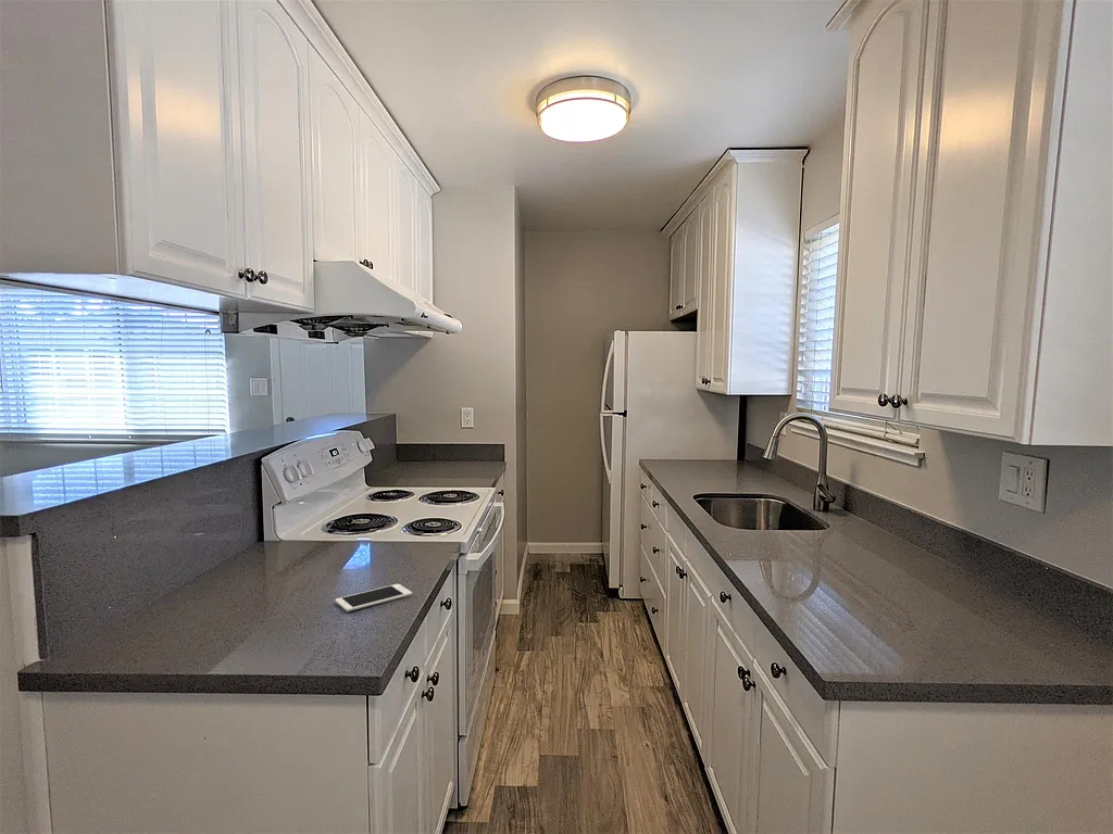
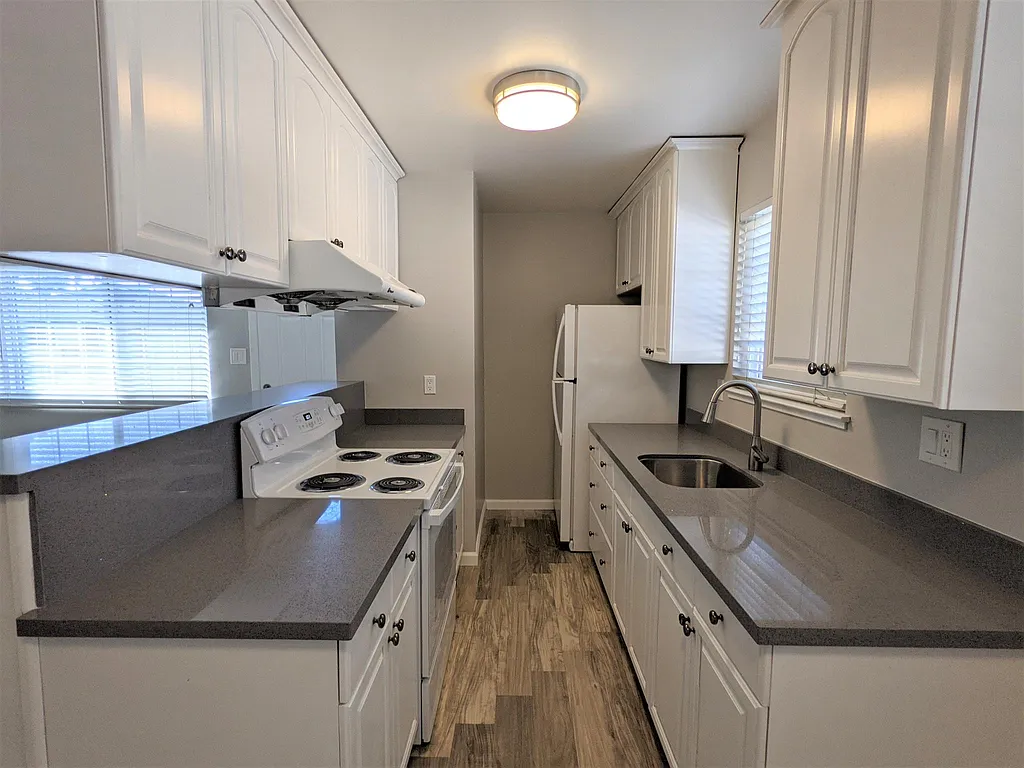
- cell phone [335,583,413,612]
